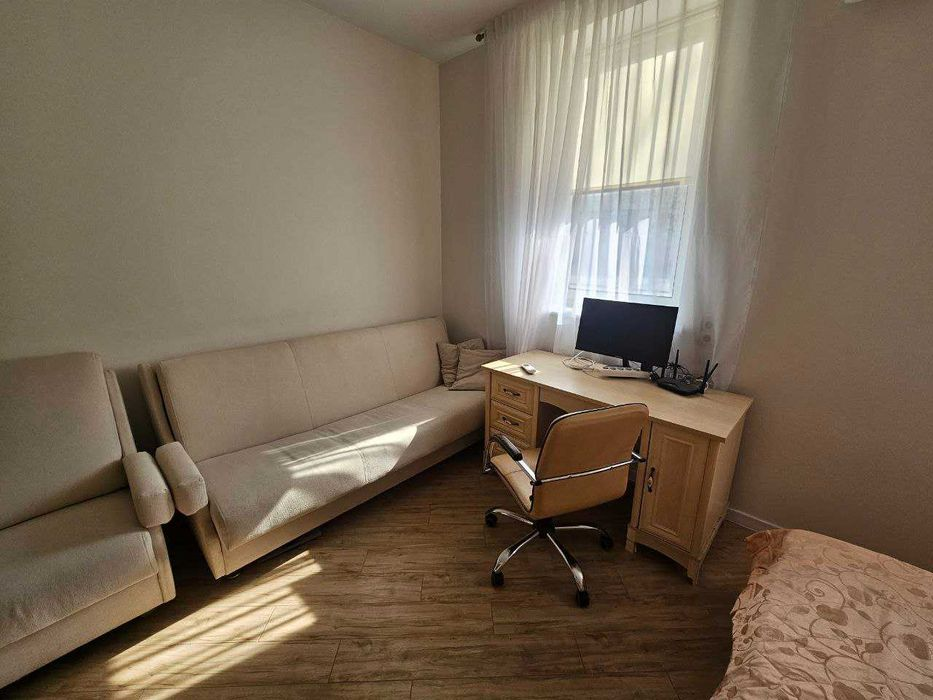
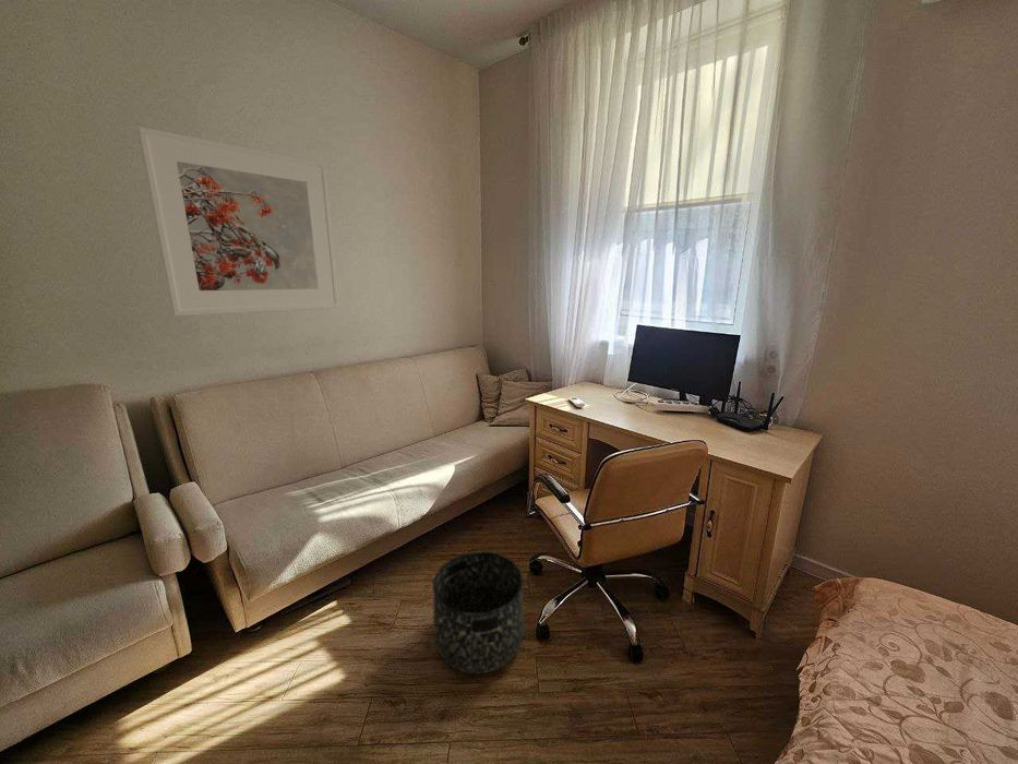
+ basket [432,550,525,675]
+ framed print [136,126,340,318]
